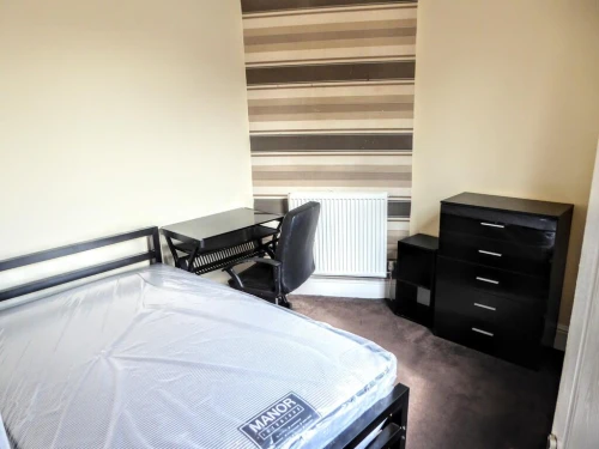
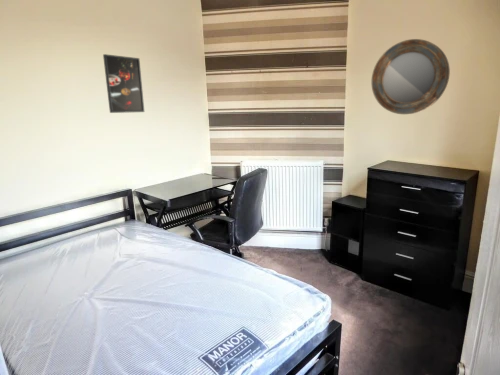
+ home mirror [371,38,451,115]
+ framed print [102,53,145,114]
